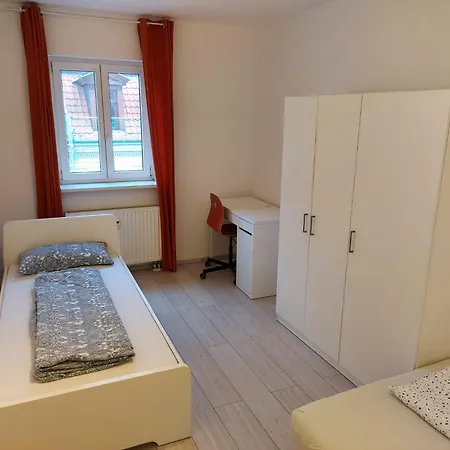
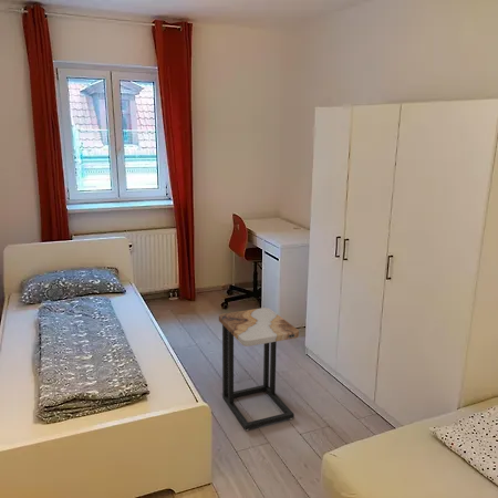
+ side table [218,307,300,432]
